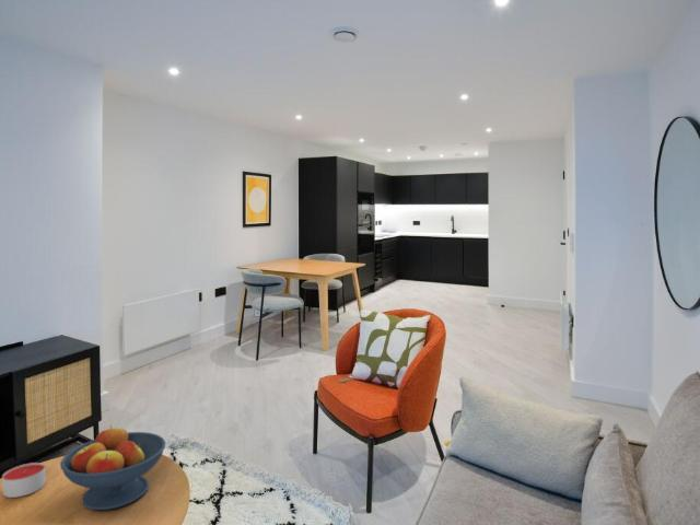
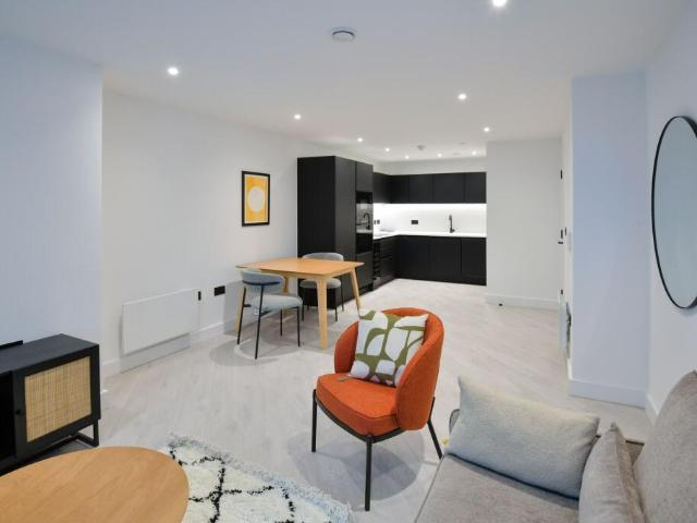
- candle [1,462,47,499]
- fruit bowl [59,424,167,511]
